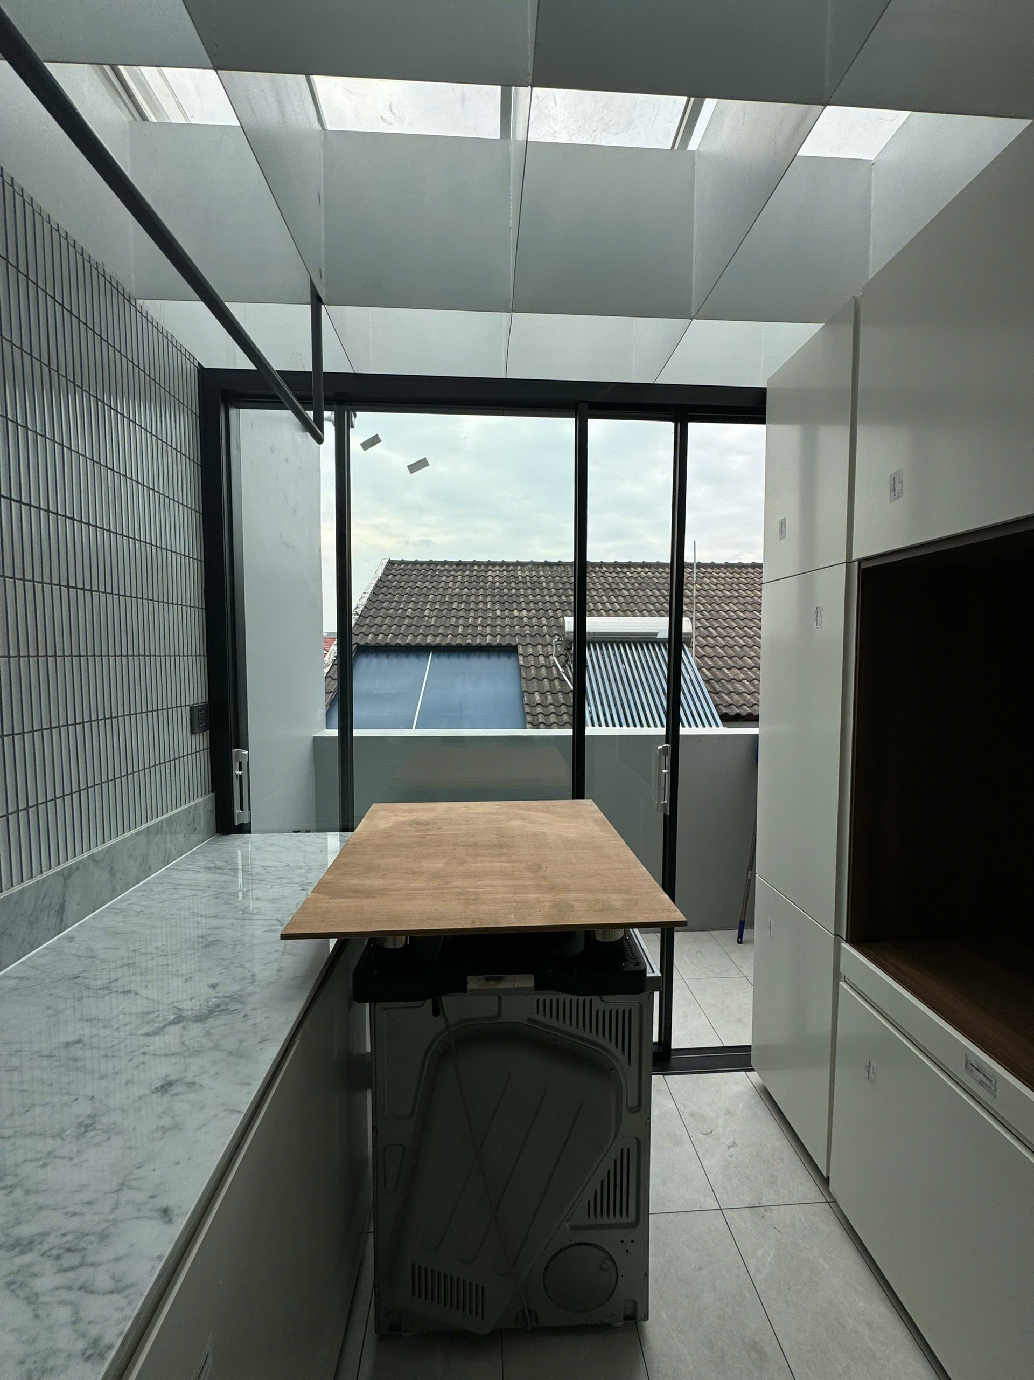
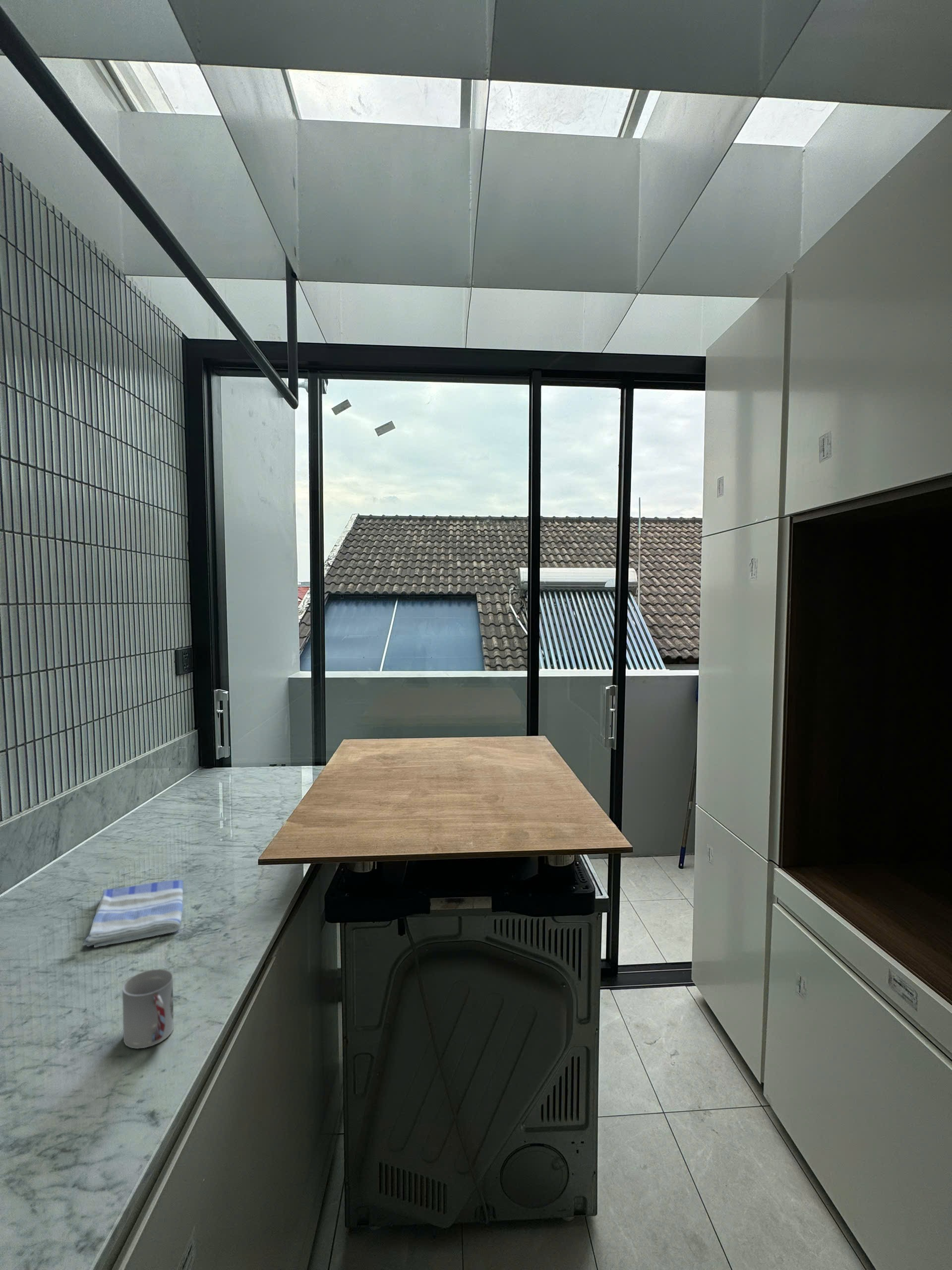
+ cup [122,968,174,1049]
+ dish towel [82,880,184,948]
